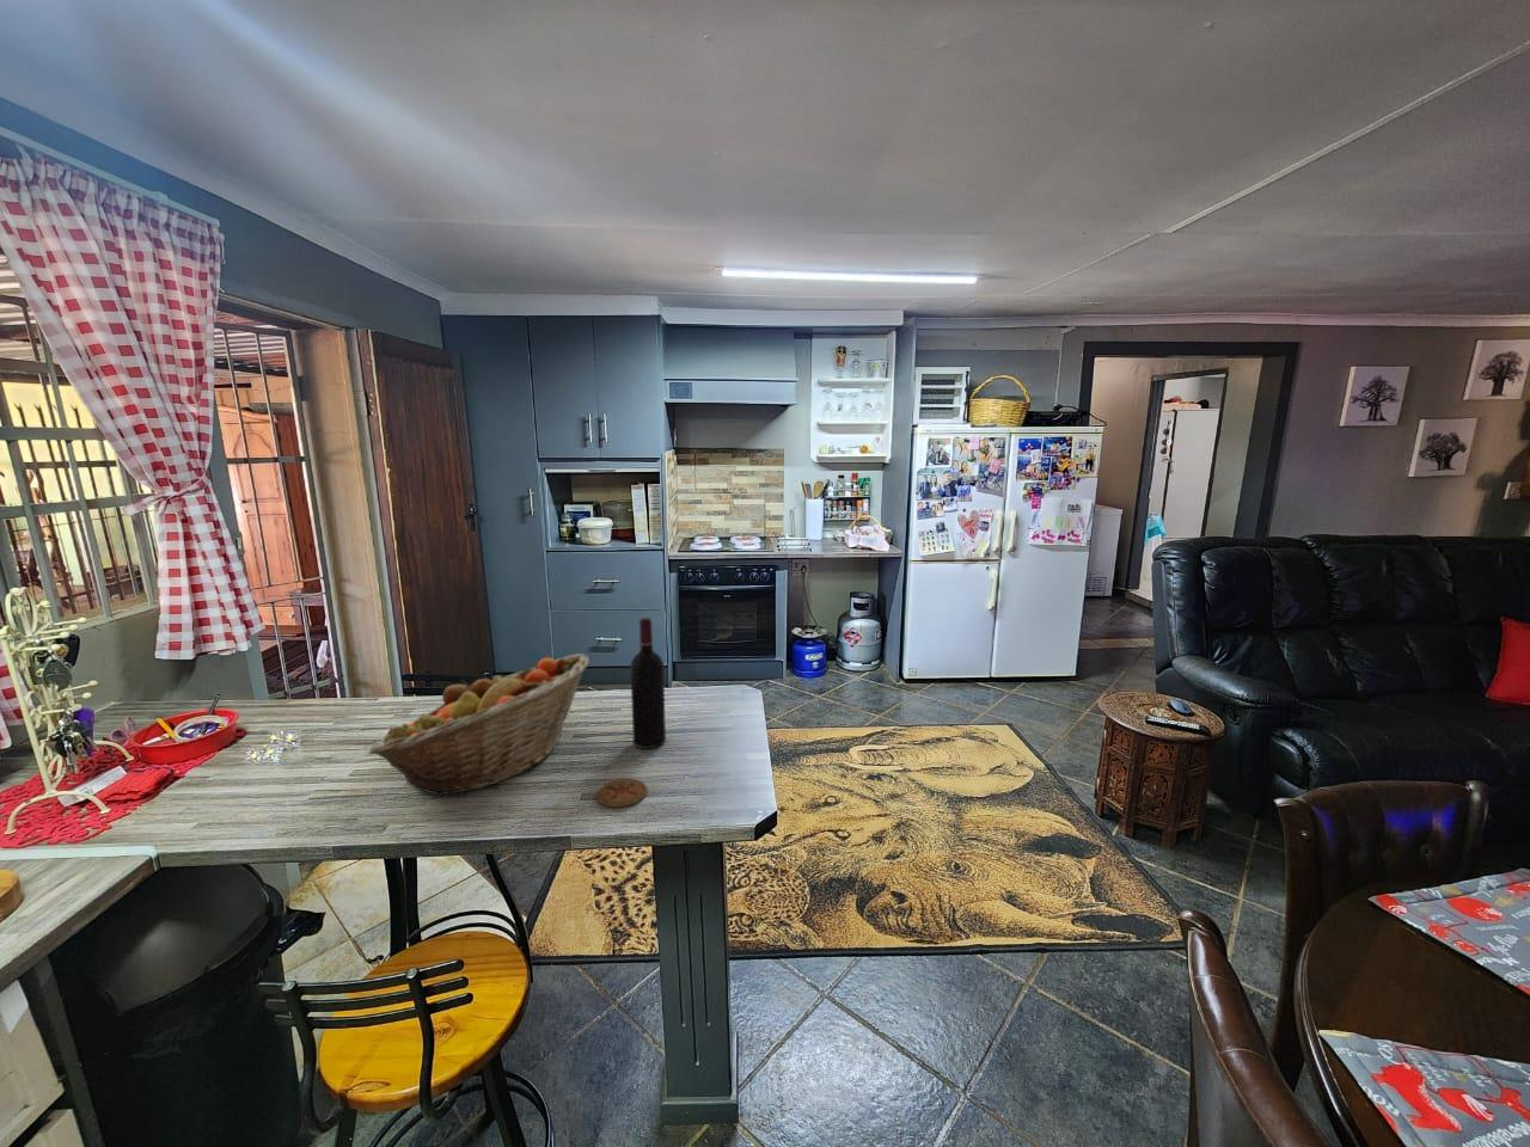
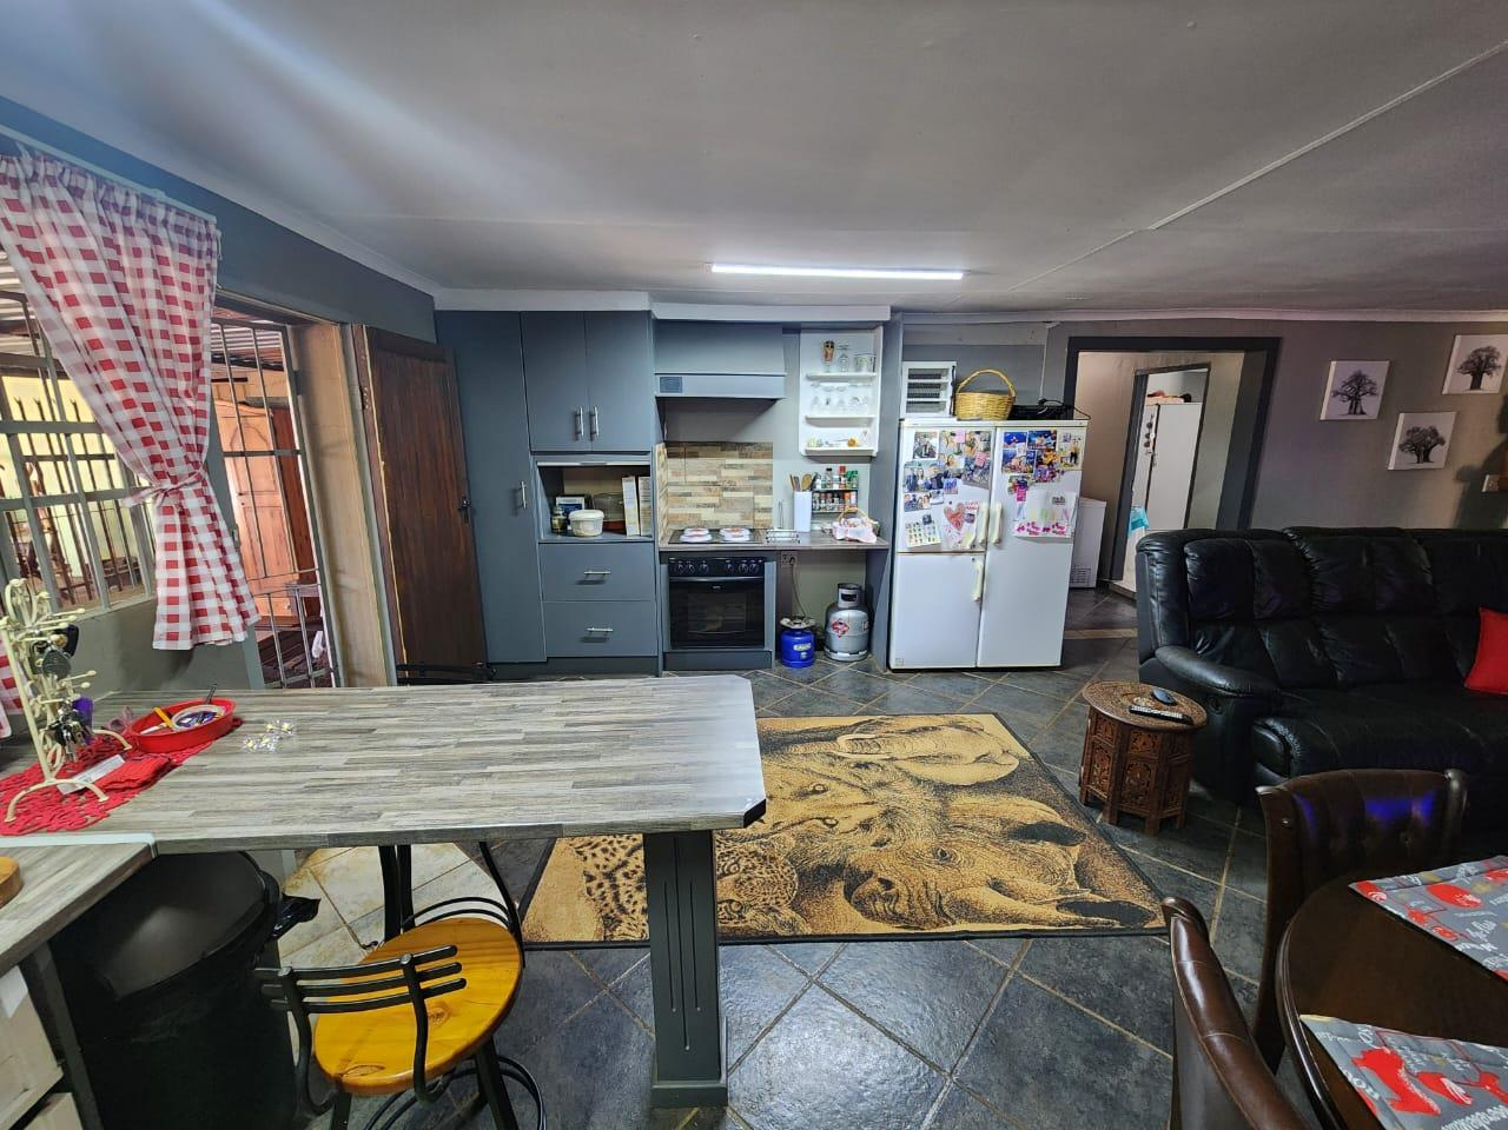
- fruit basket [369,653,590,796]
- coaster [595,778,648,807]
- wine bottle [629,617,667,749]
